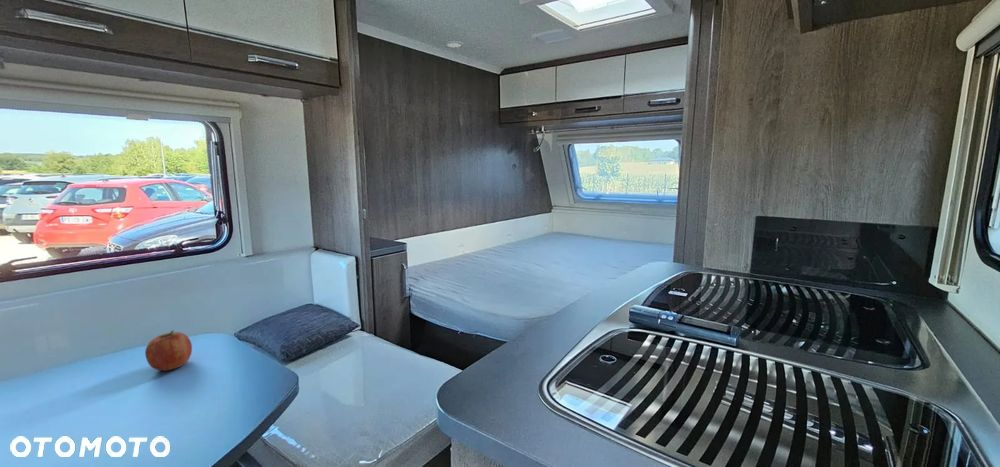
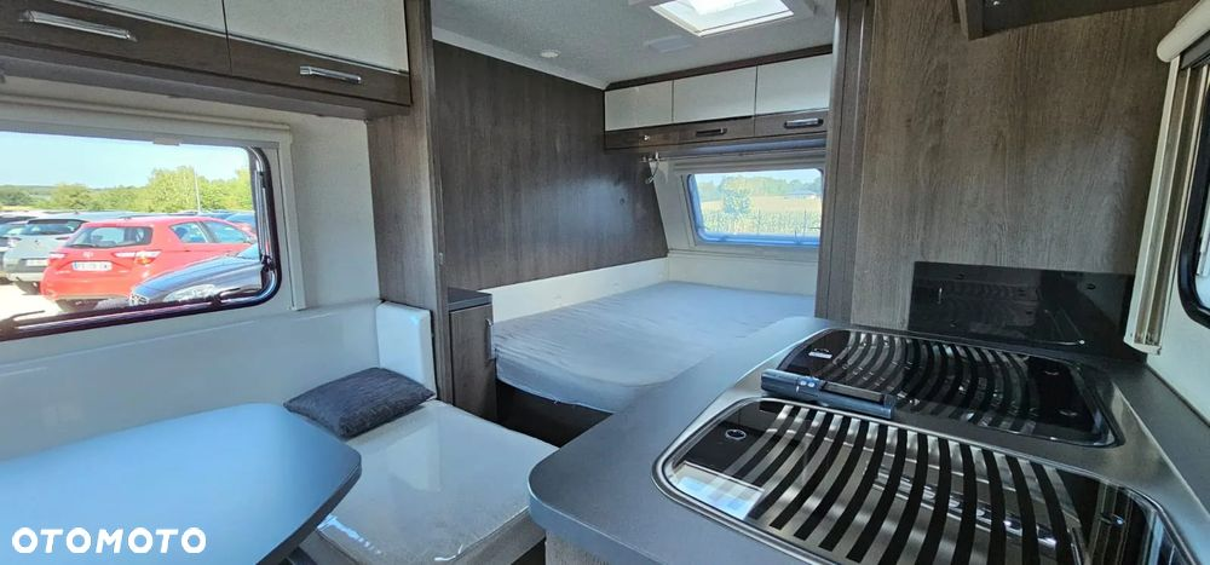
- fruit [144,329,193,372]
